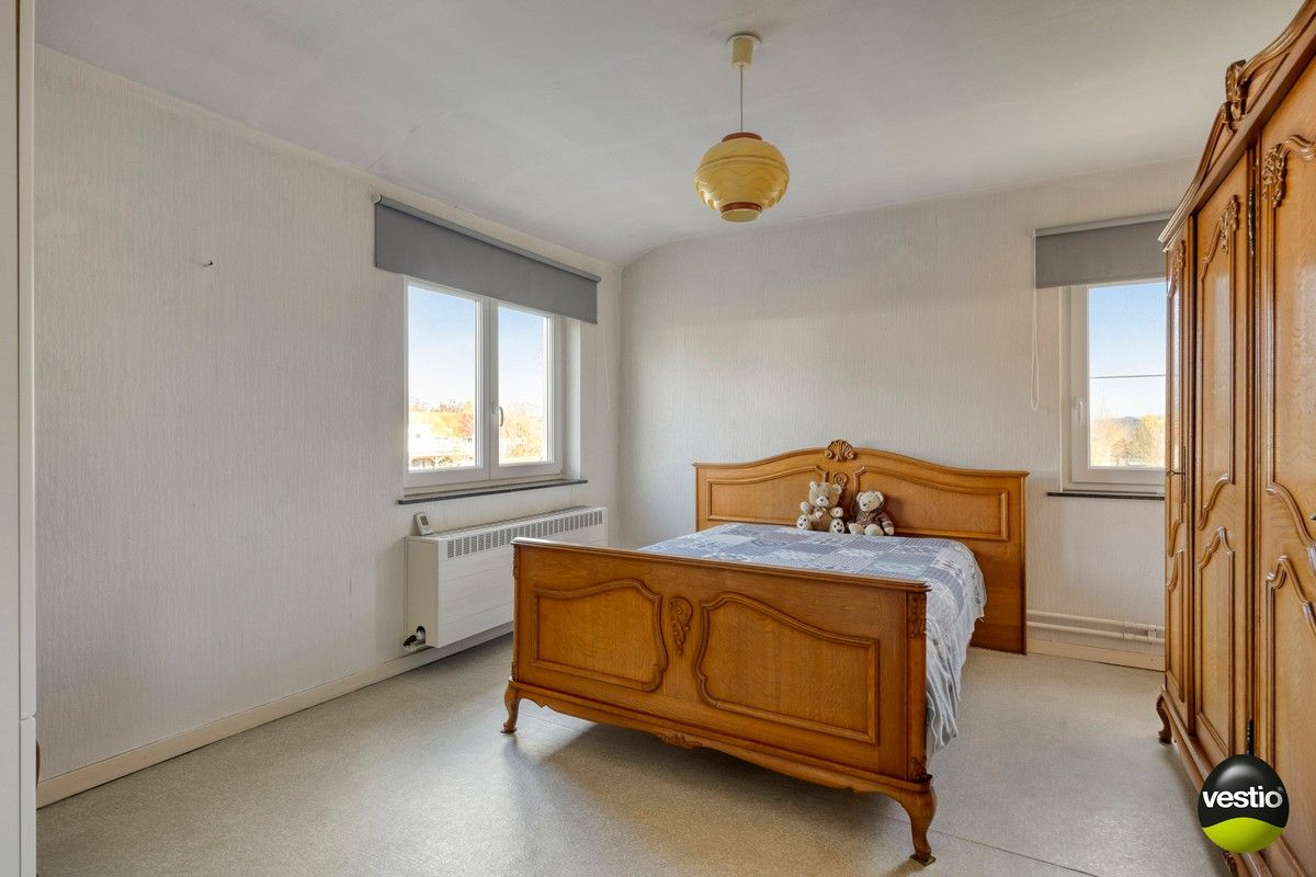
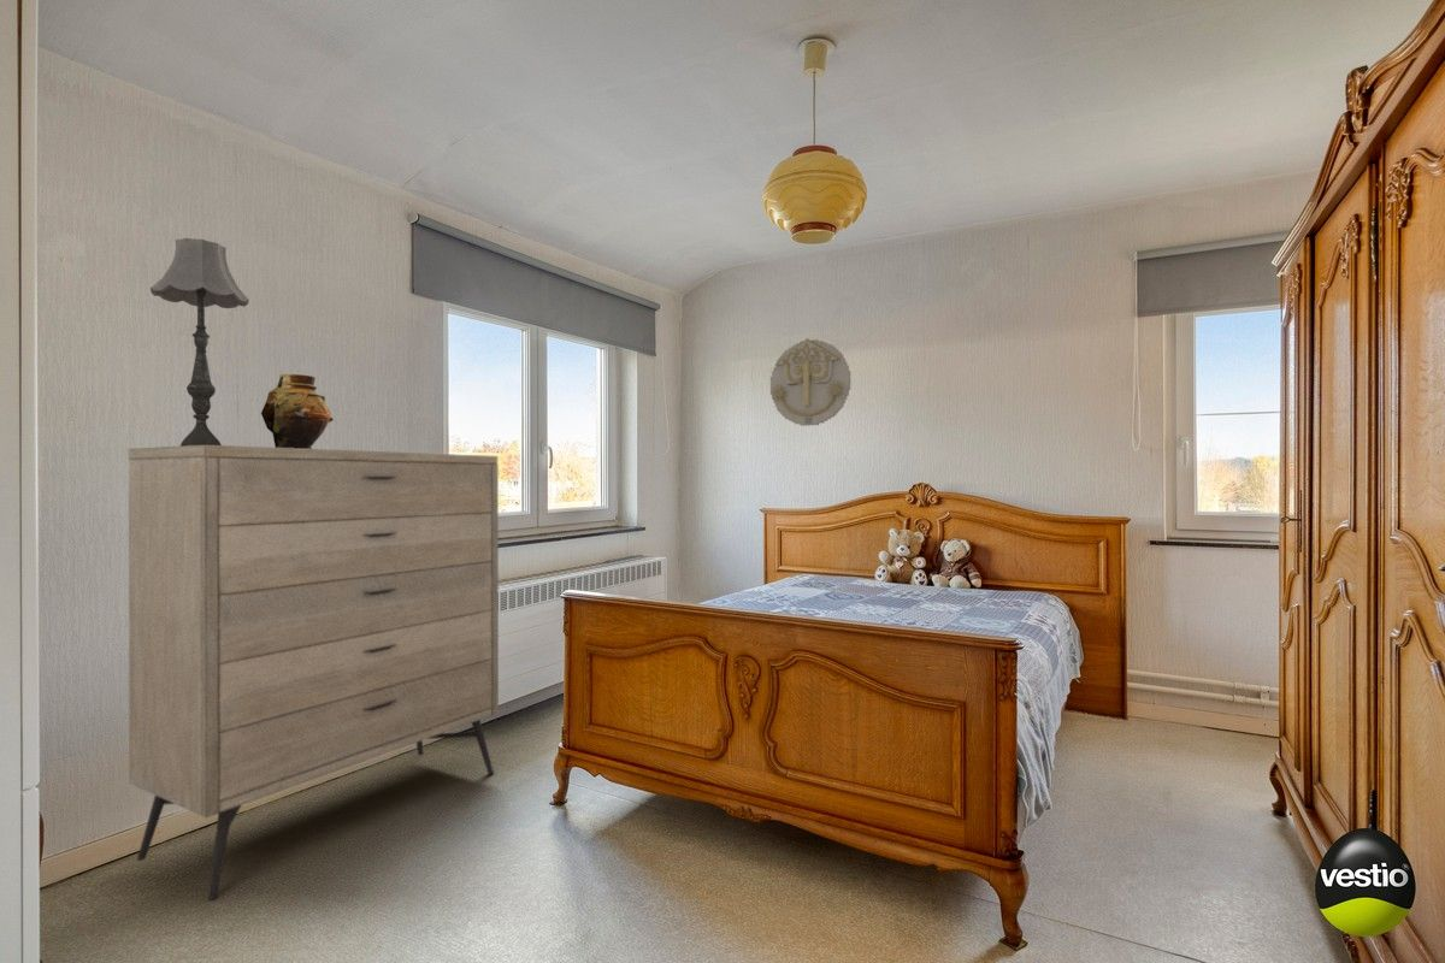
+ vase [260,373,335,449]
+ wall decoration [769,337,851,427]
+ dresser [128,444,500,902]
+ table lamp [149,237,250,447]
